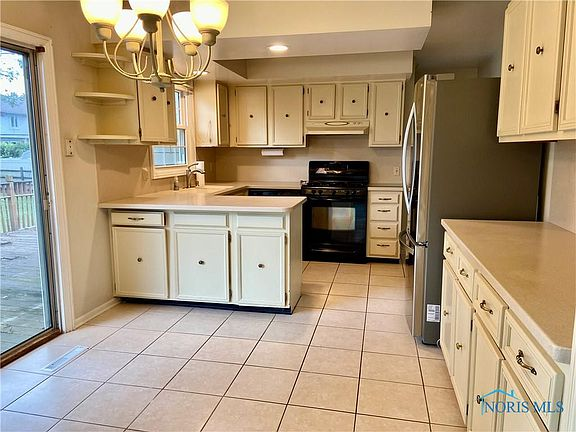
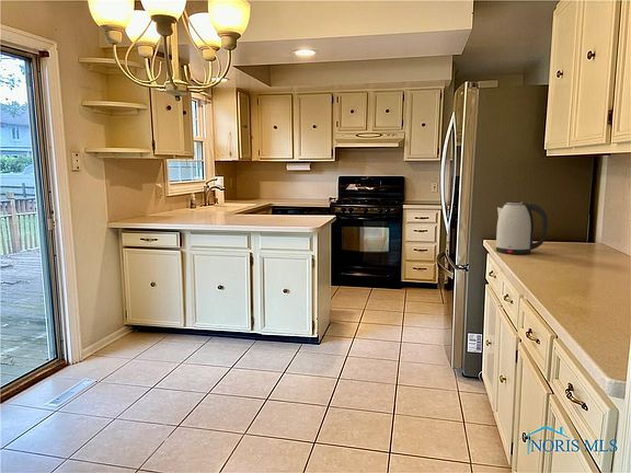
+ kettle [495,200,549,255]
